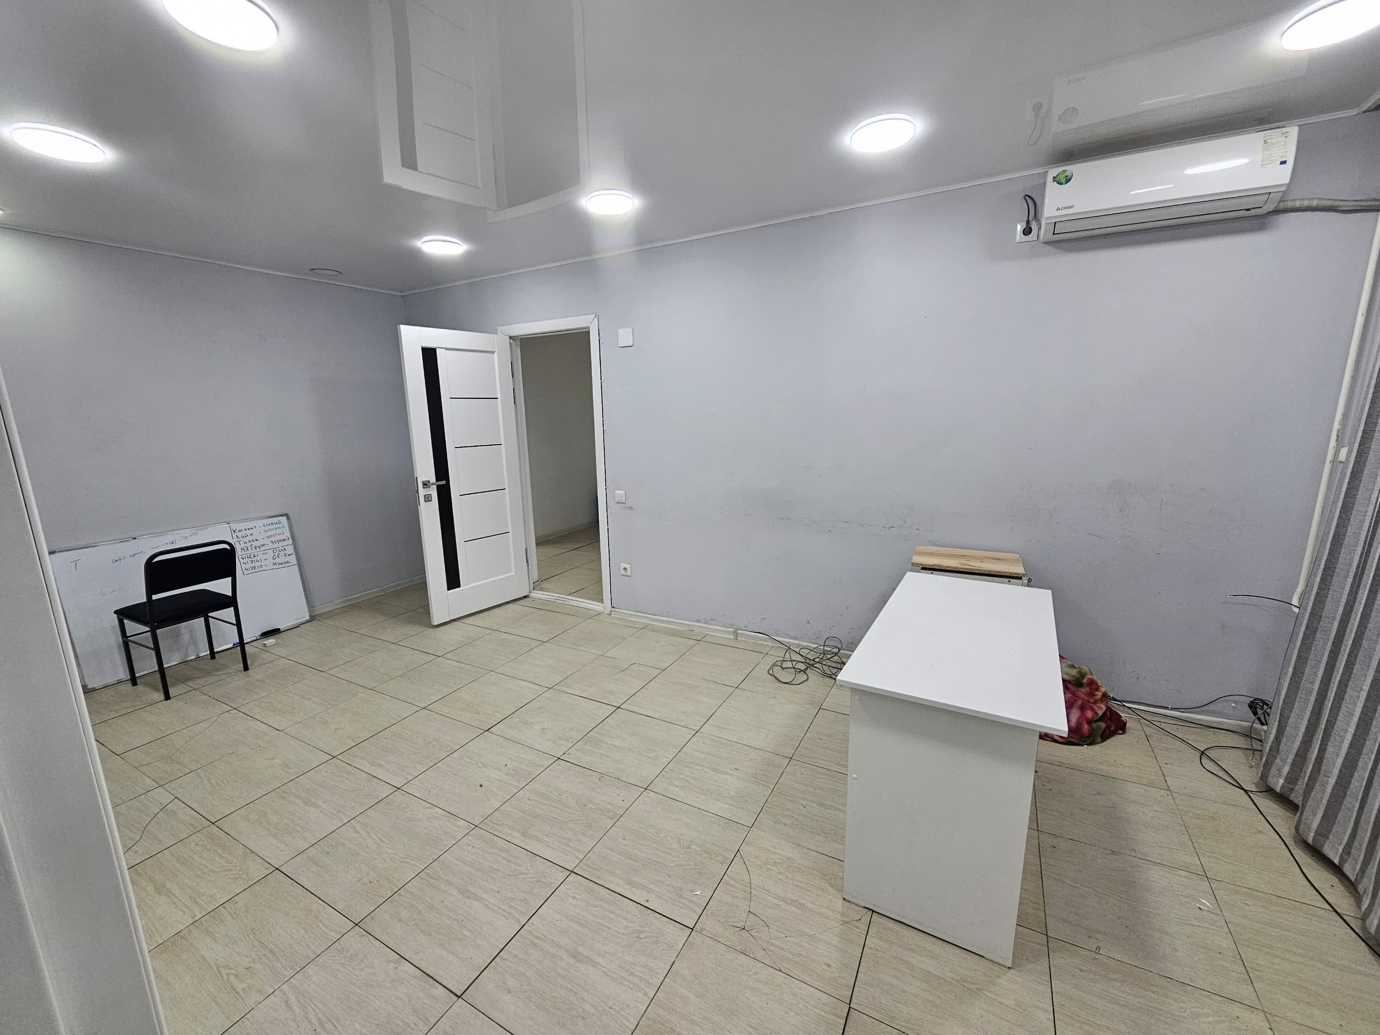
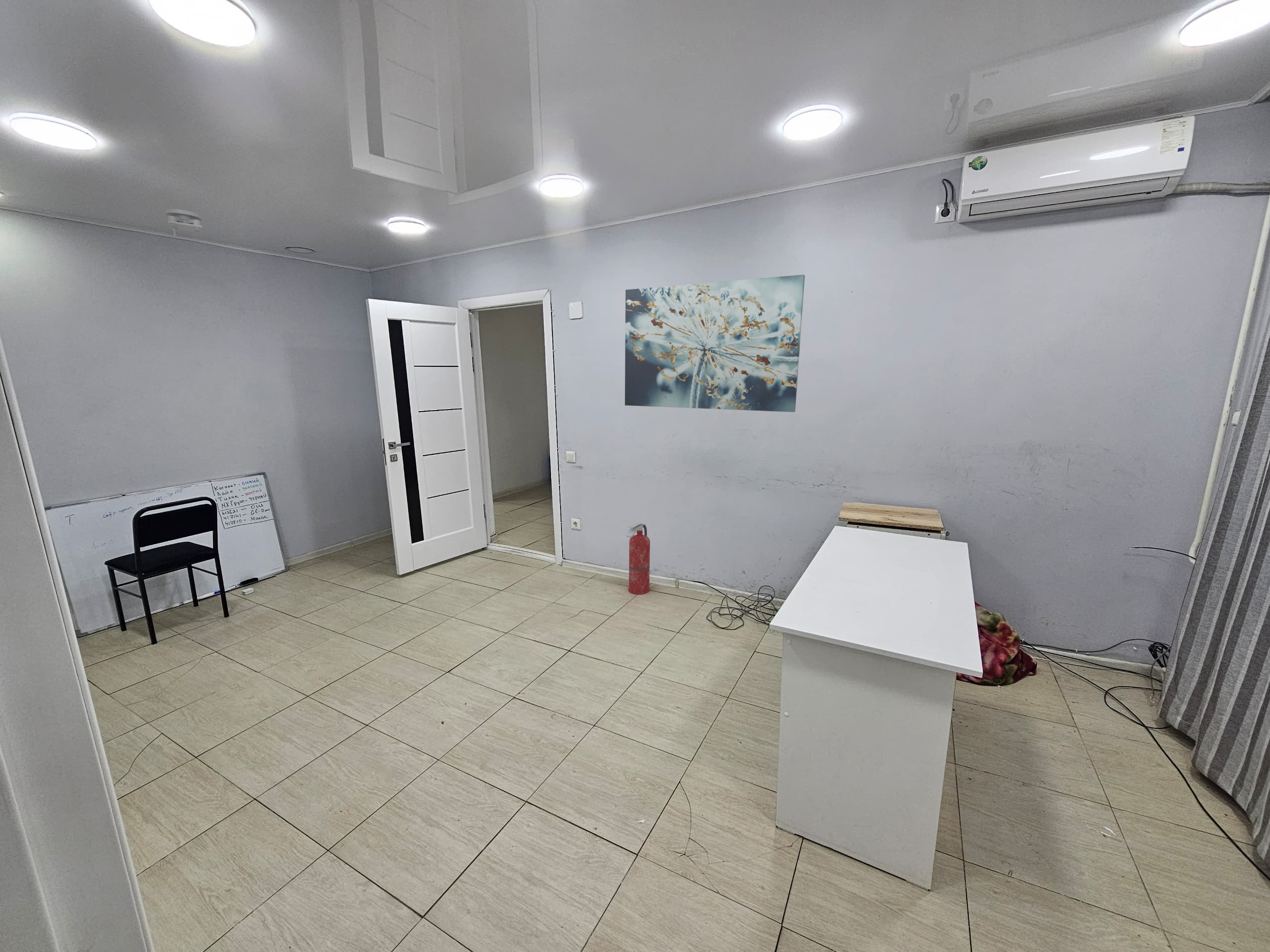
+ fire extinguisher [626,522,650,595]
+ wall art [625,274,805,413]
+ smoke detector [165,208,203,238]
